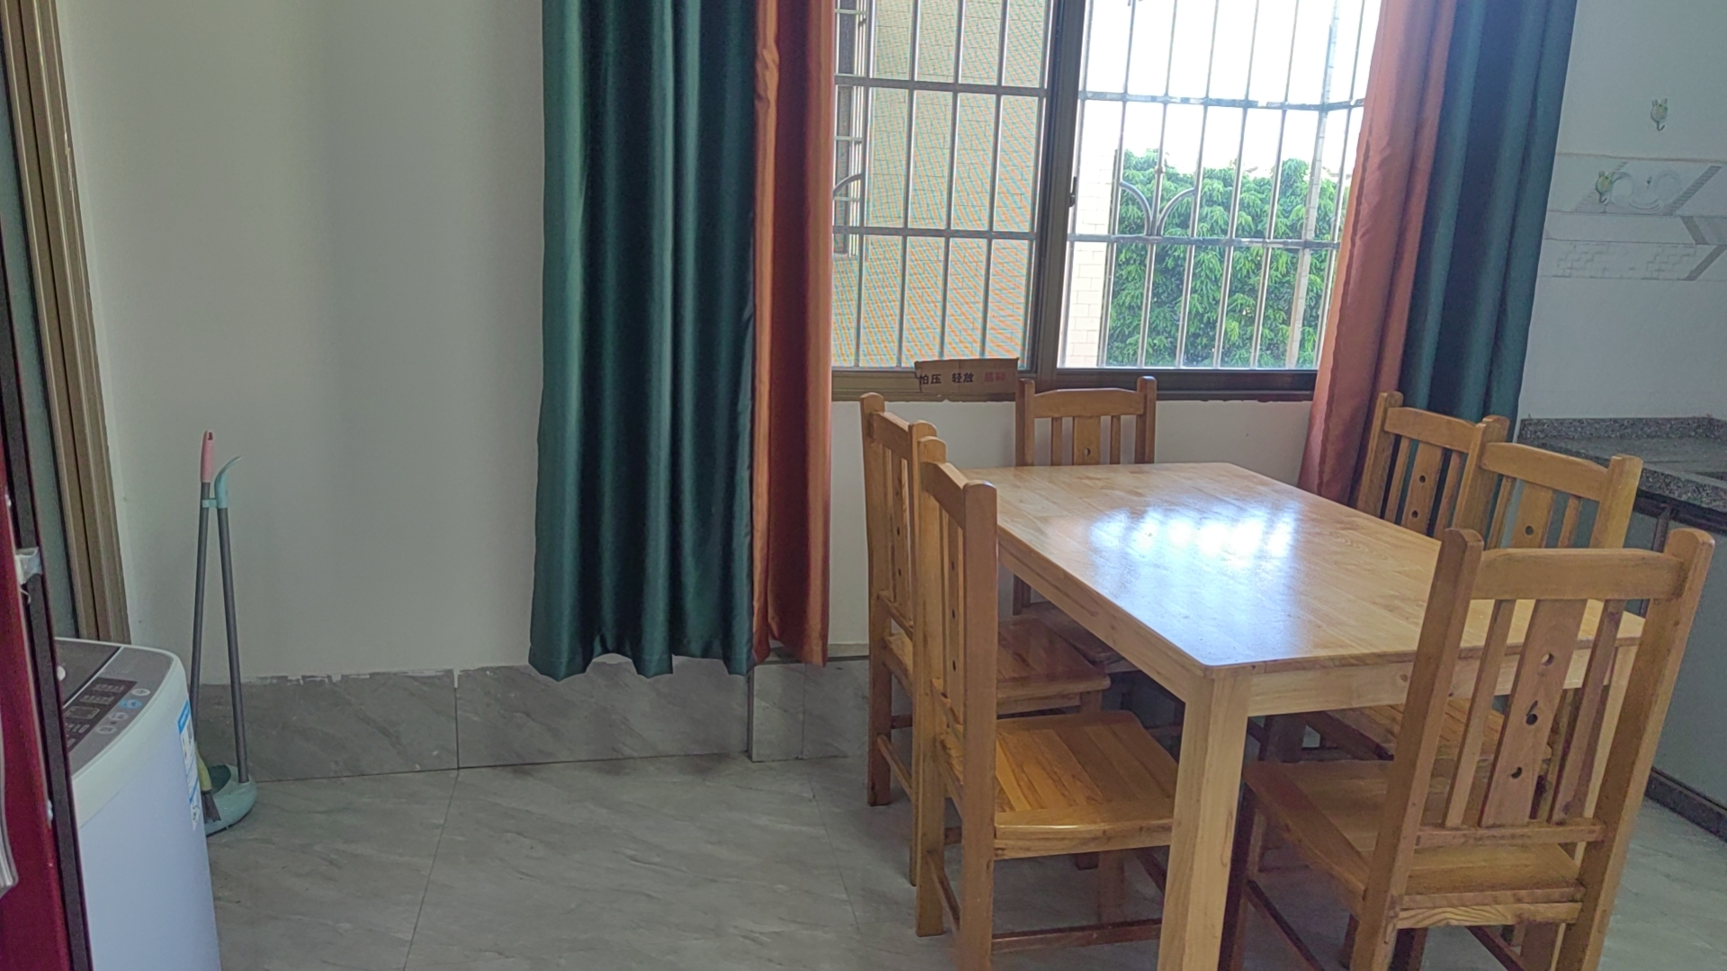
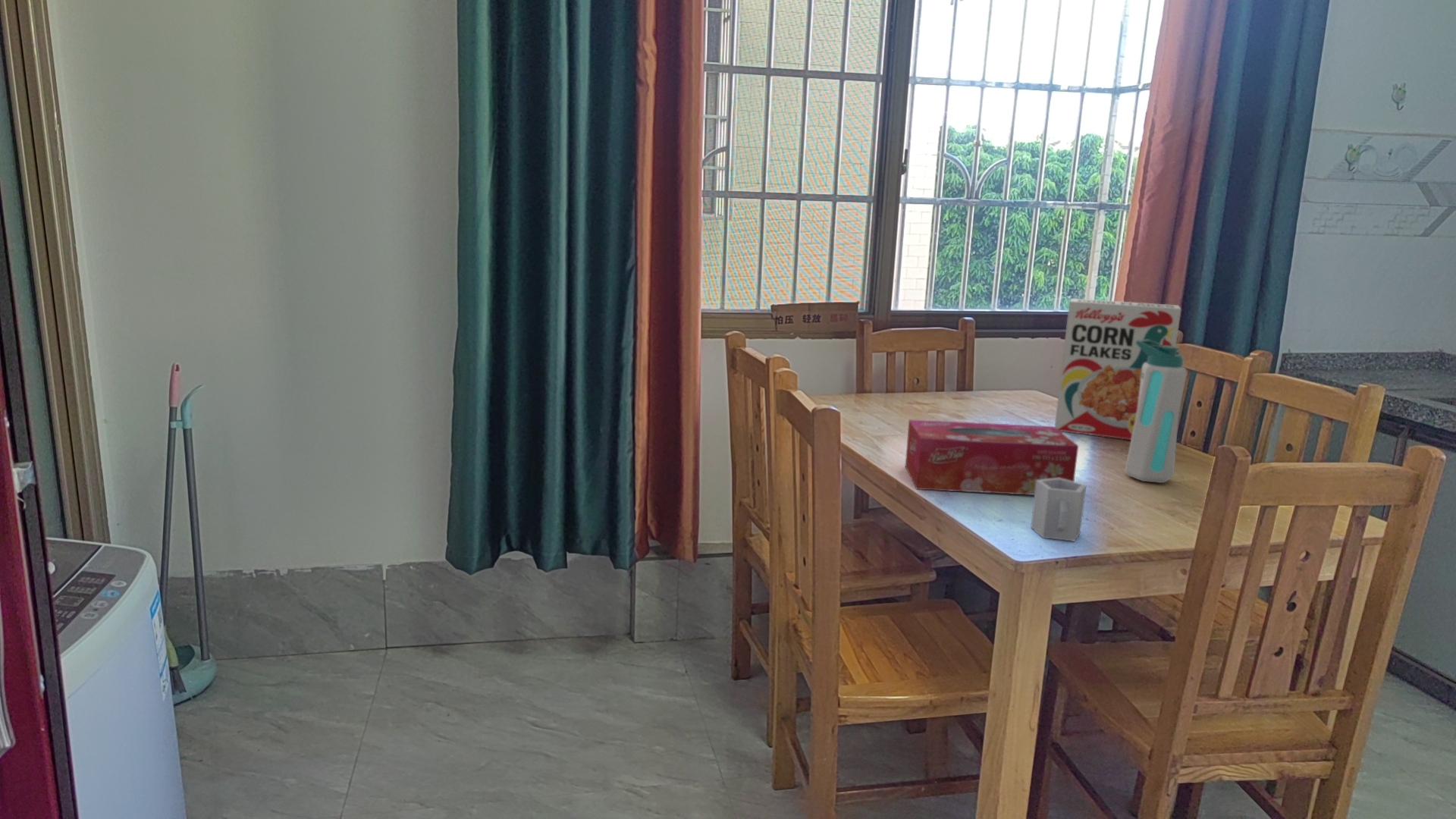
+ cup [1030,478,1087,542]
+ water bottle [1125,340,1187,484]
+ cereal box [1054,297,1182,441]
+ tissue box [905,419,1079,496]
